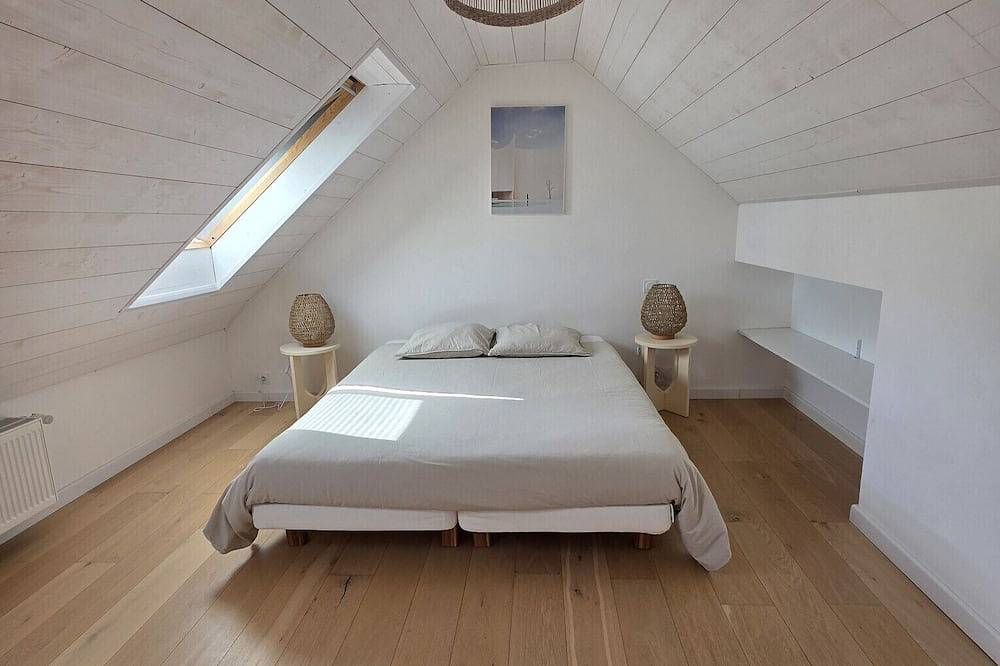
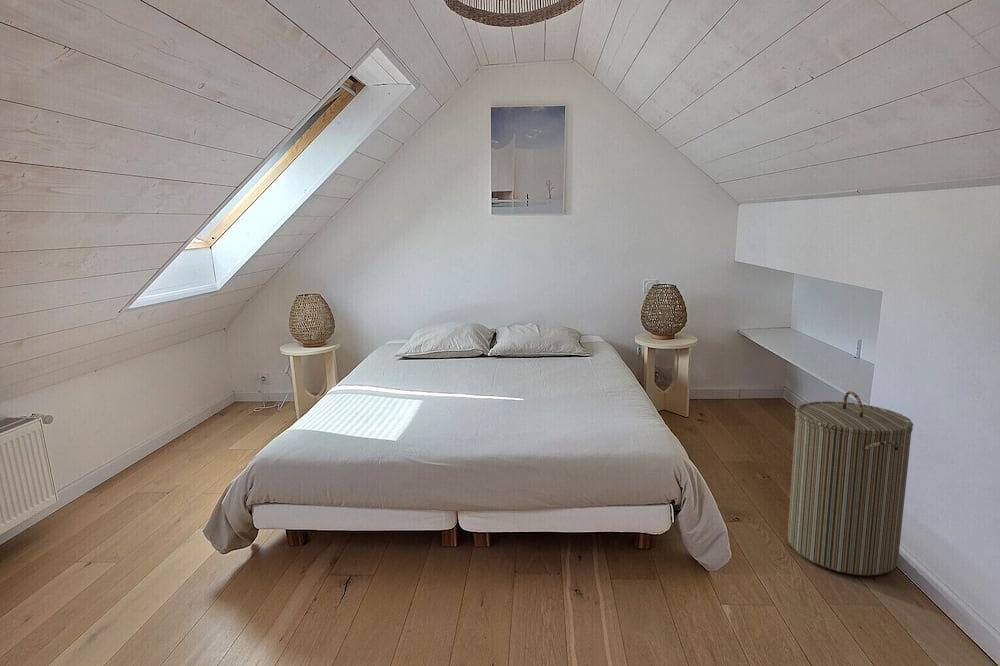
+ laundry hamper [787,390,914,576]
